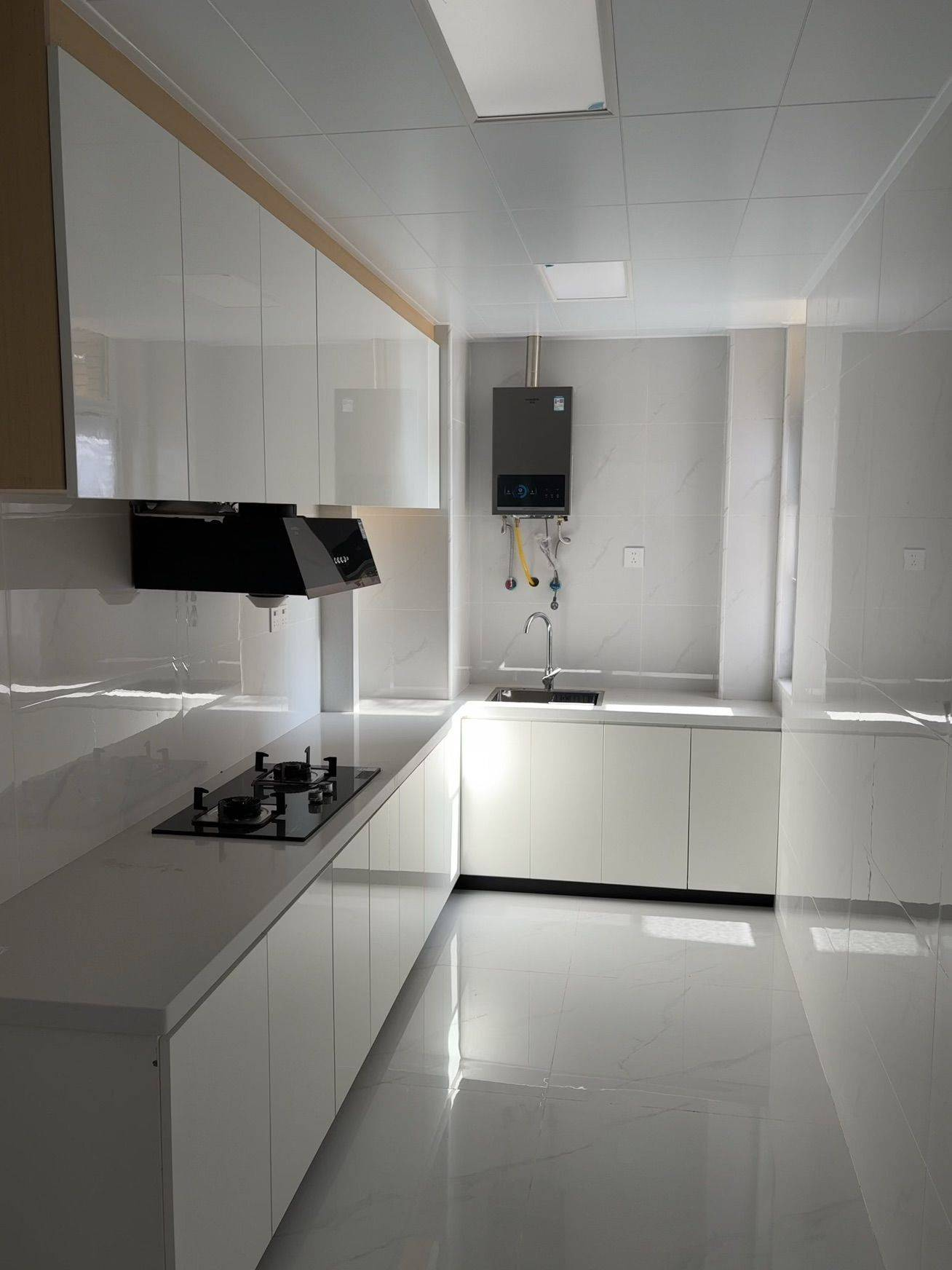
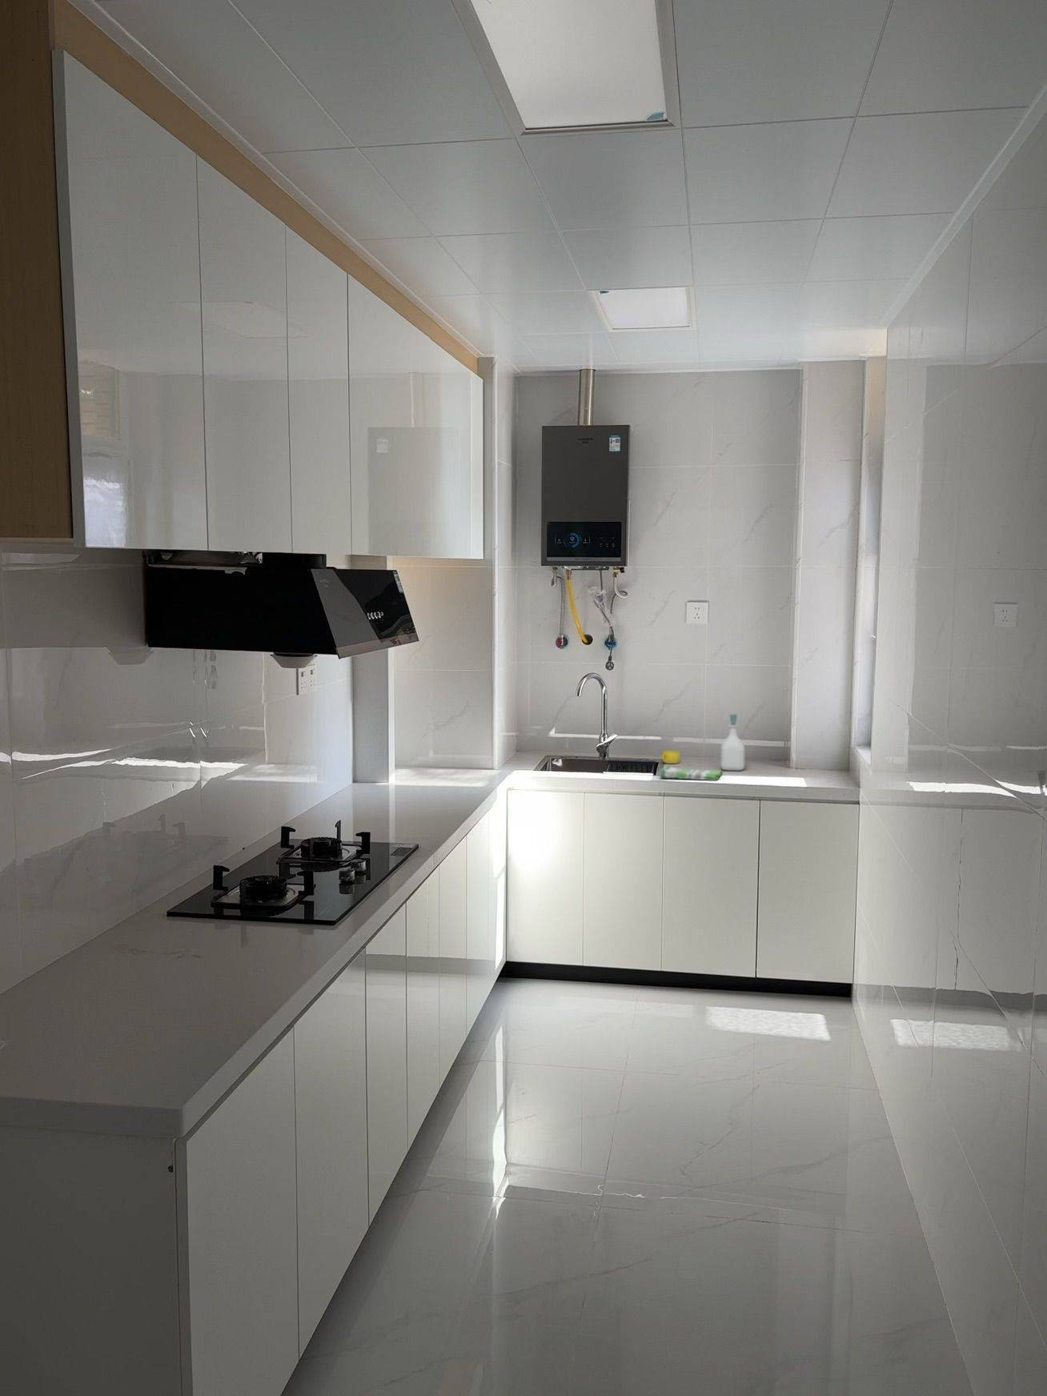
+ dish towel [659,764,724,782]
+ cup [661,750,681,764]
+ soap bottle [719,713,746,772]
